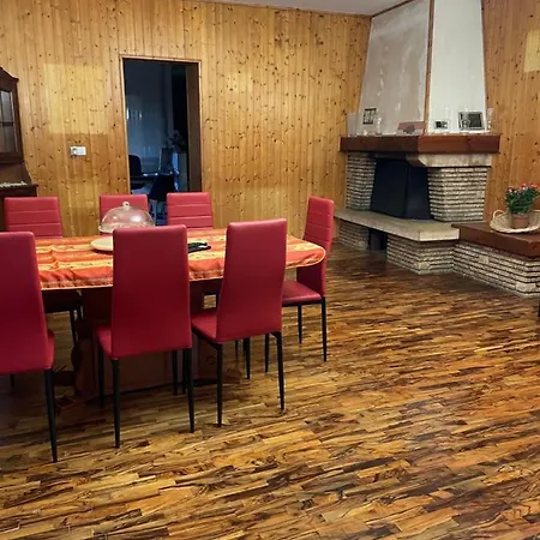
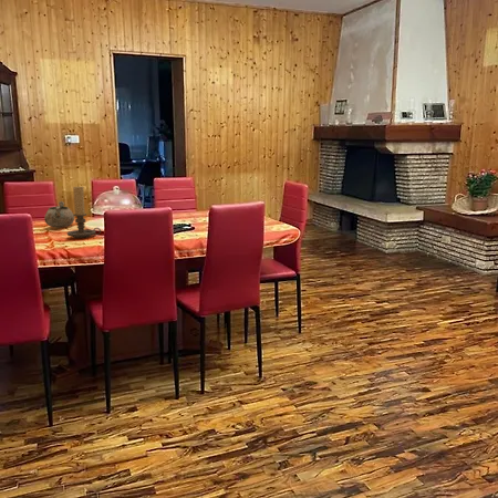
+ decorative bowl [43,200,75,229]
+ candle holder [66,185,102,239]
